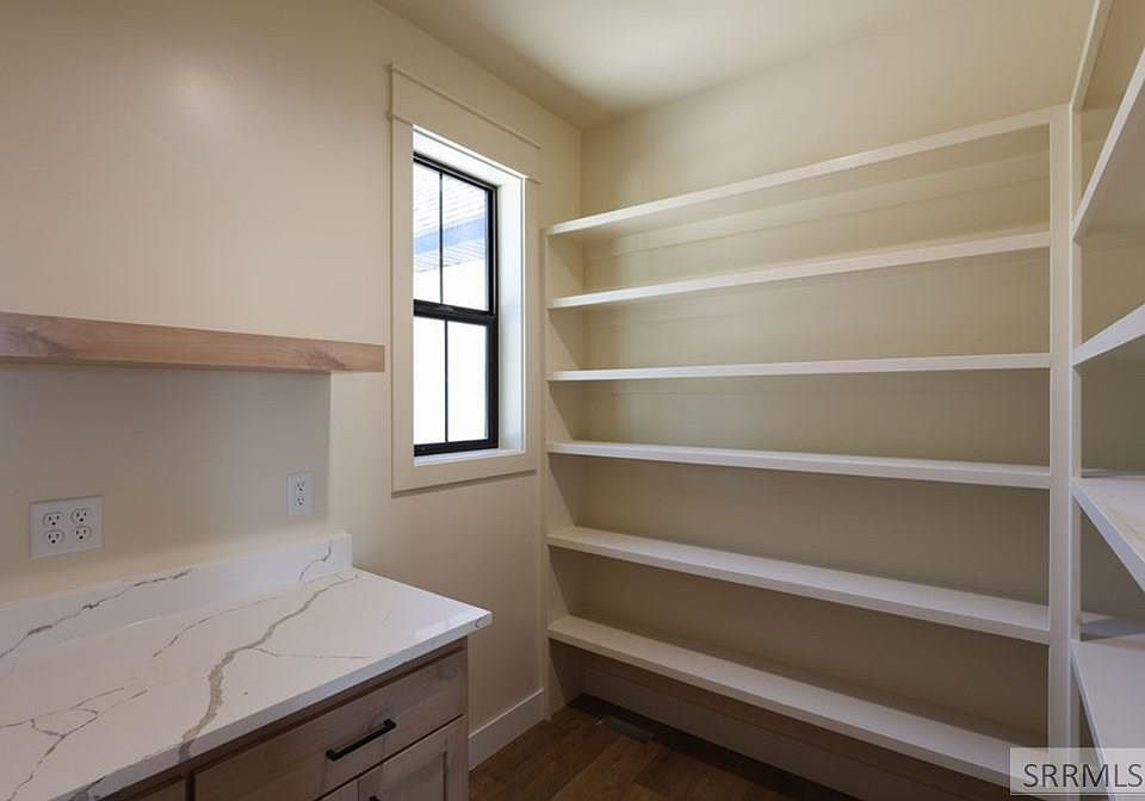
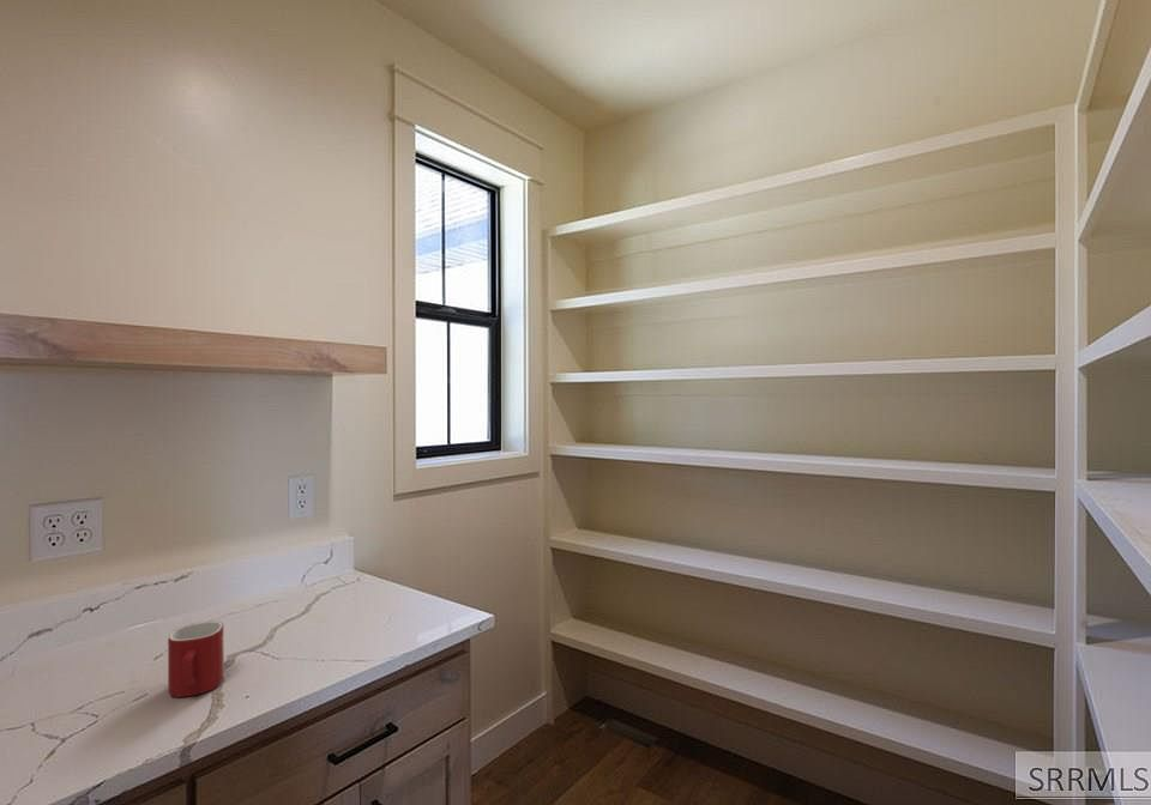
+ mug [167,621,225,698]
